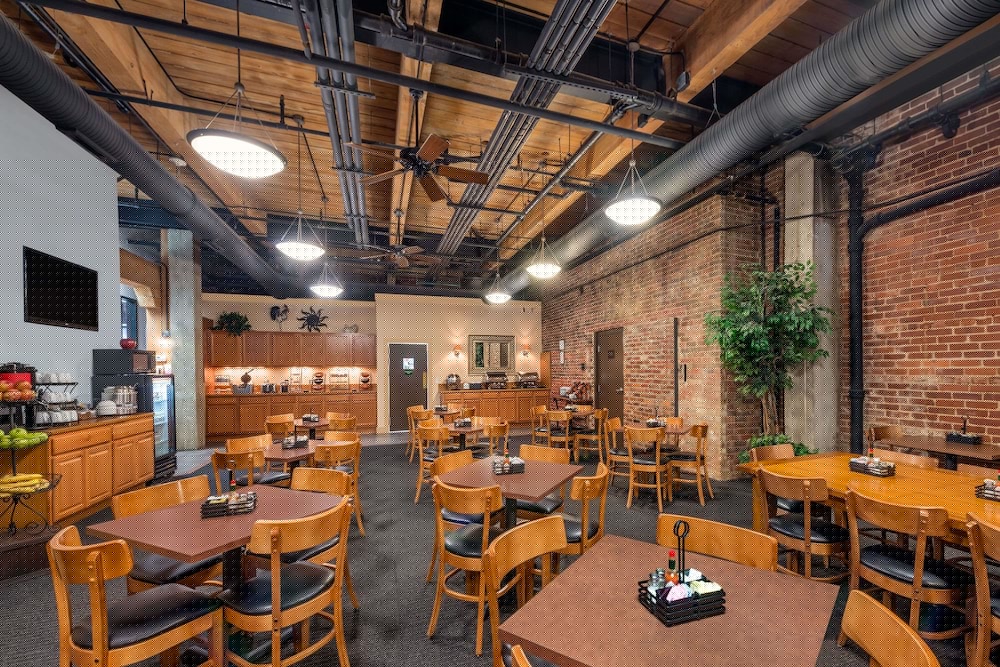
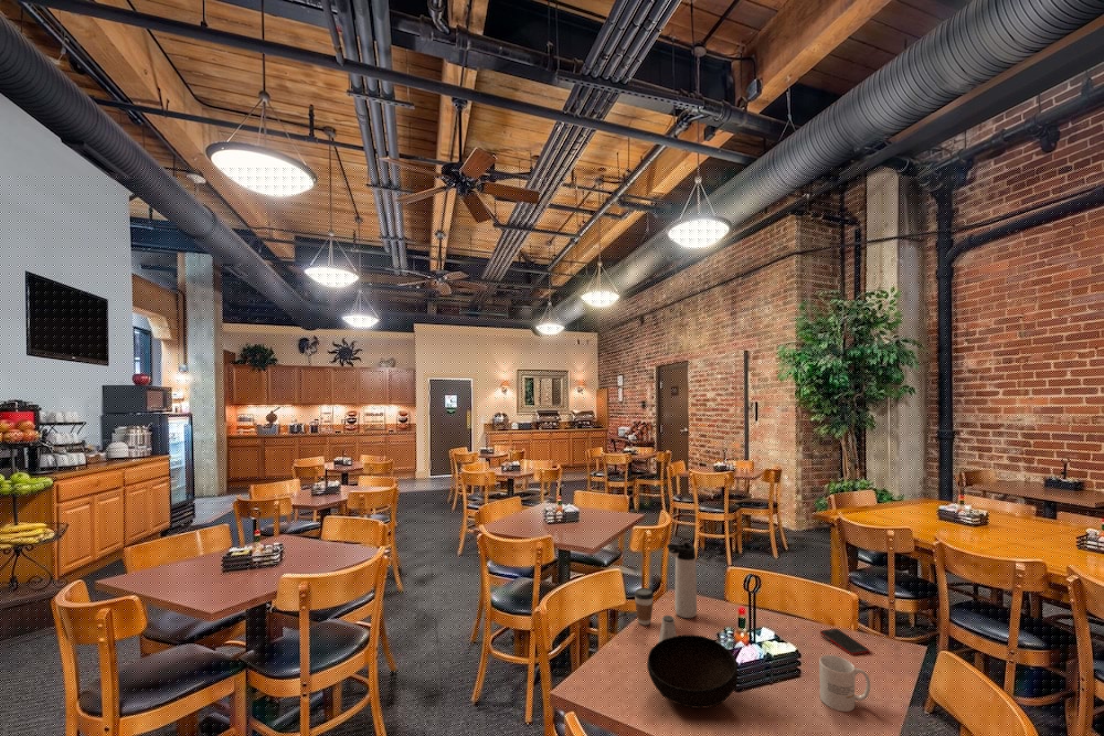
+ saltshaker [657,615,678,643]
+ cell phone [819,628,871,657]
+ thermos bottle [666,542,698,619]
+ bowl [646,633,739,710]
+ mug [818,654,871,713]
+ coffee cup [634,587,655,626]
